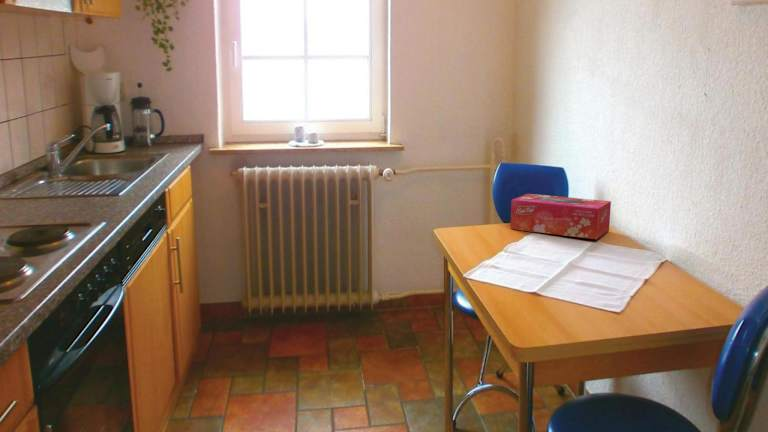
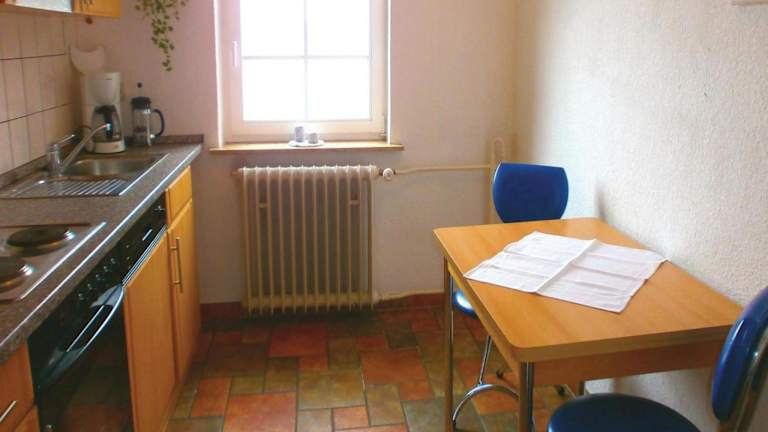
- tissue box [510,193,612,240]
